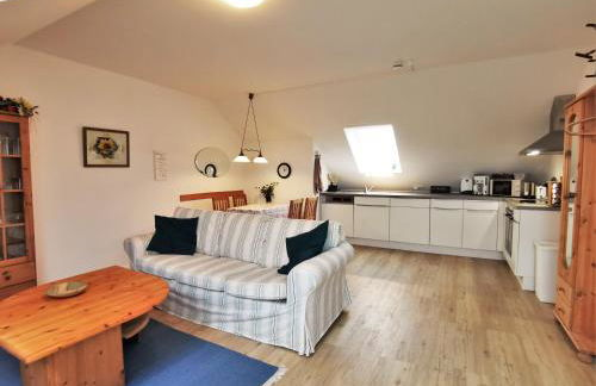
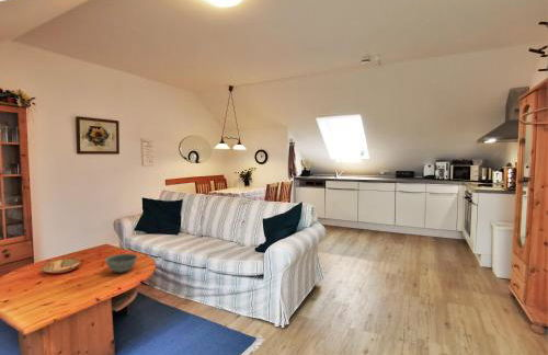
+ bowl [104,253,139,274]
